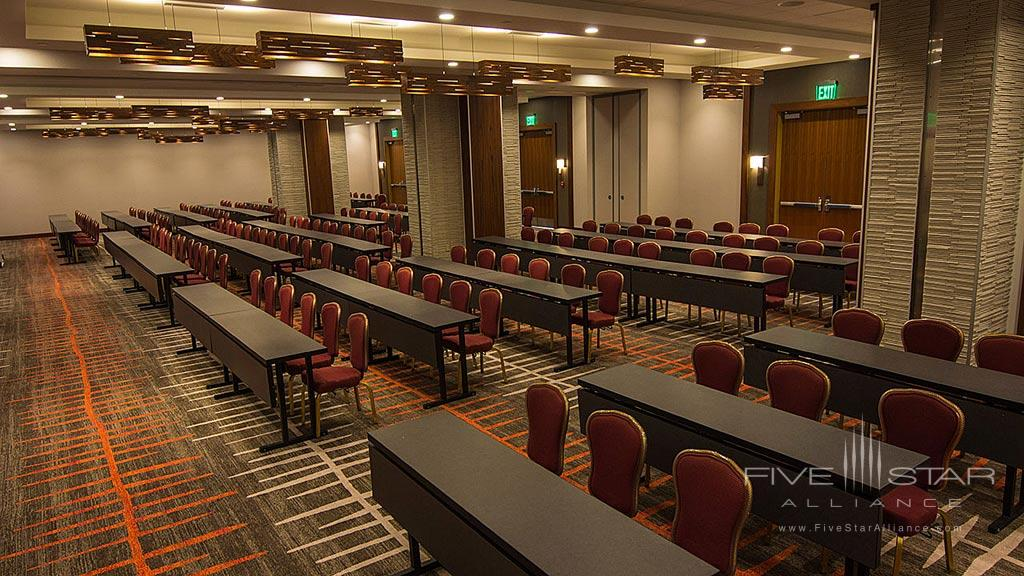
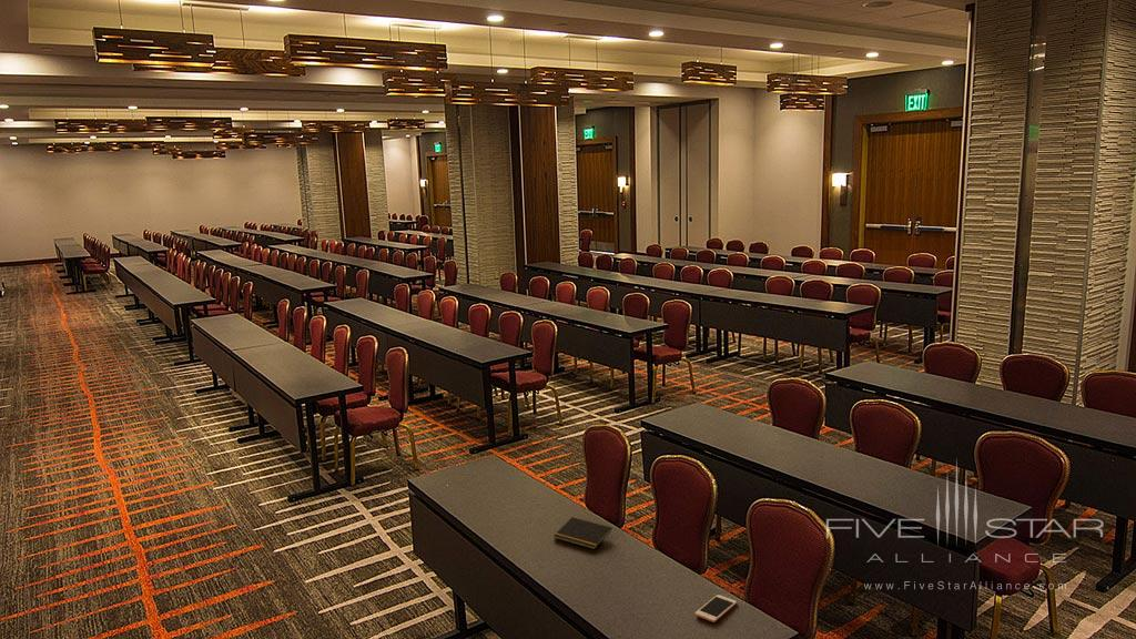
+ cell phone [693,594,738,623]
+ notepad [552,516,613,550]
